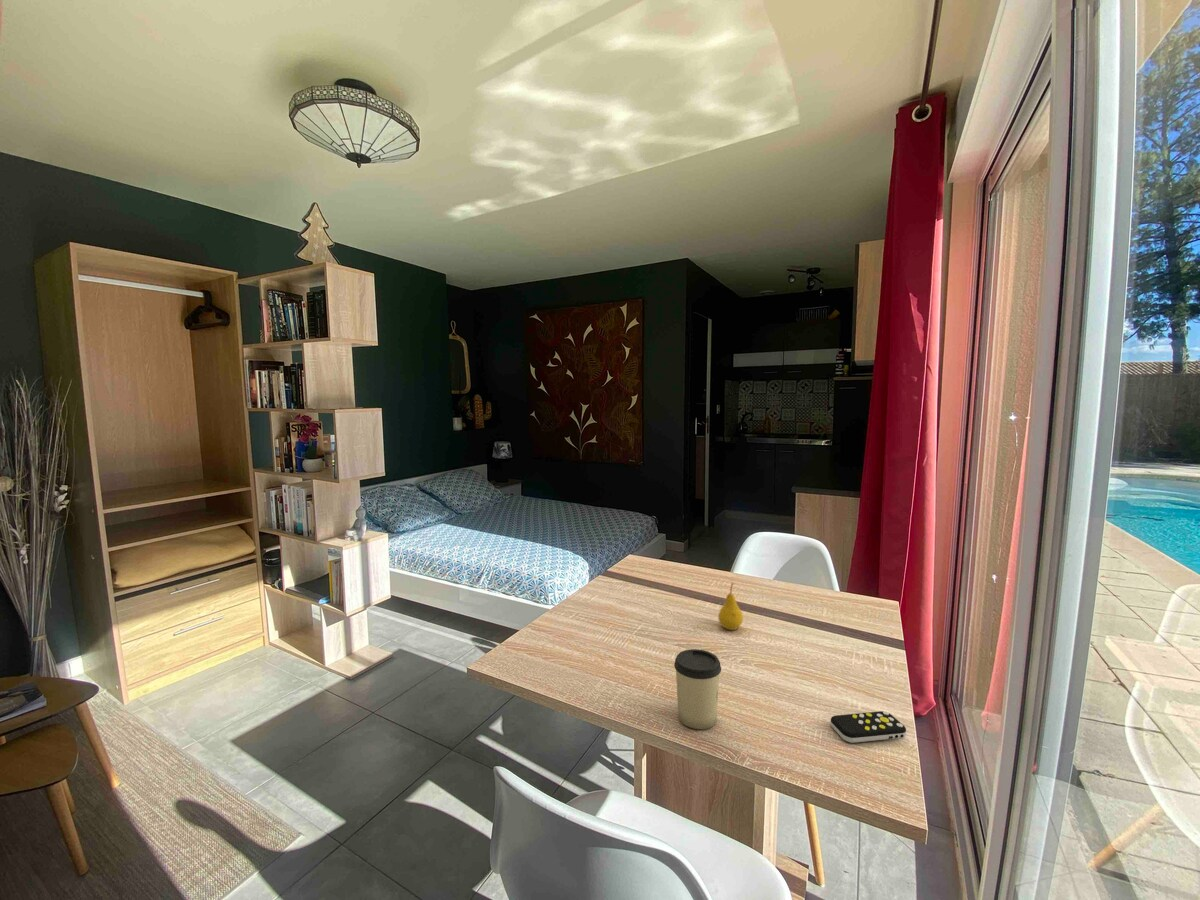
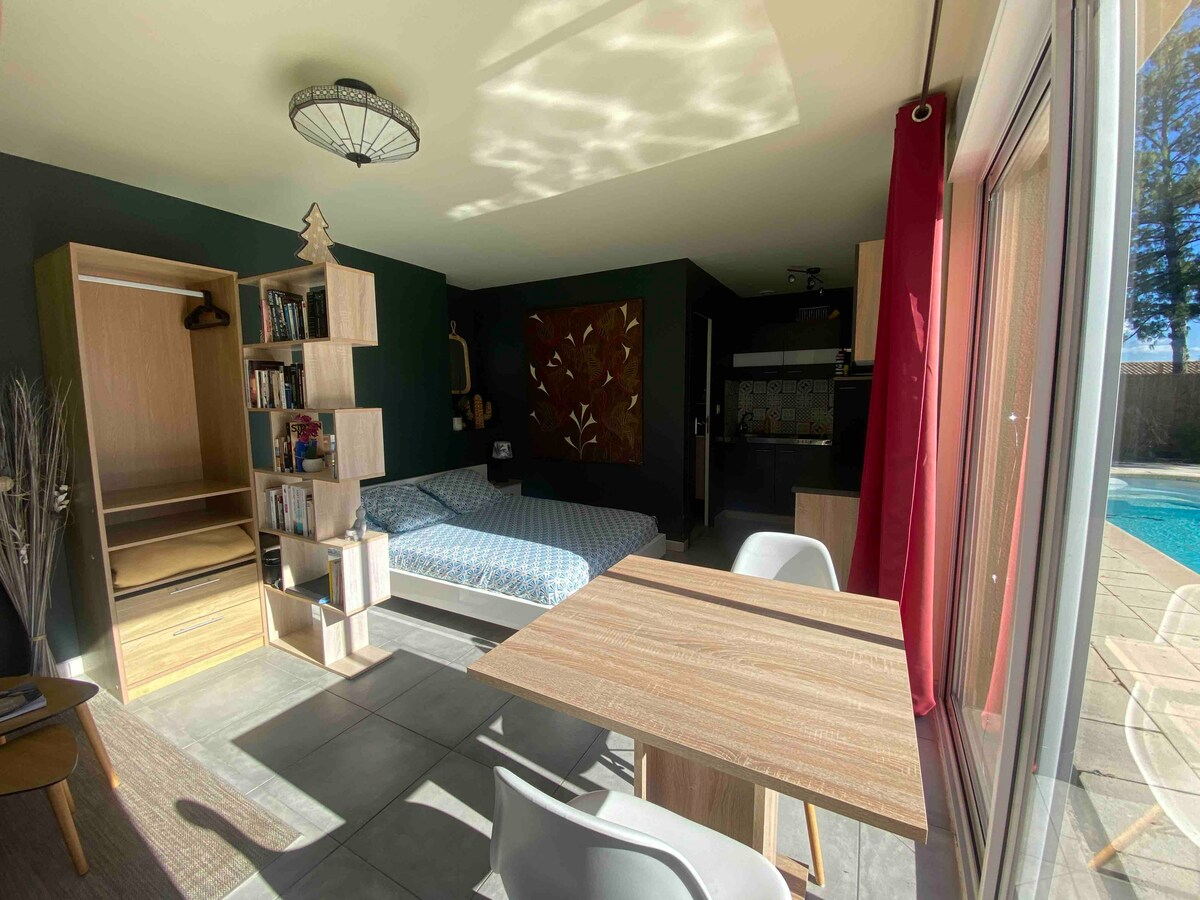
- remote control [830,710,907,744]
- cup [673,648,722,730]
- fruit [717,582,744,631]
